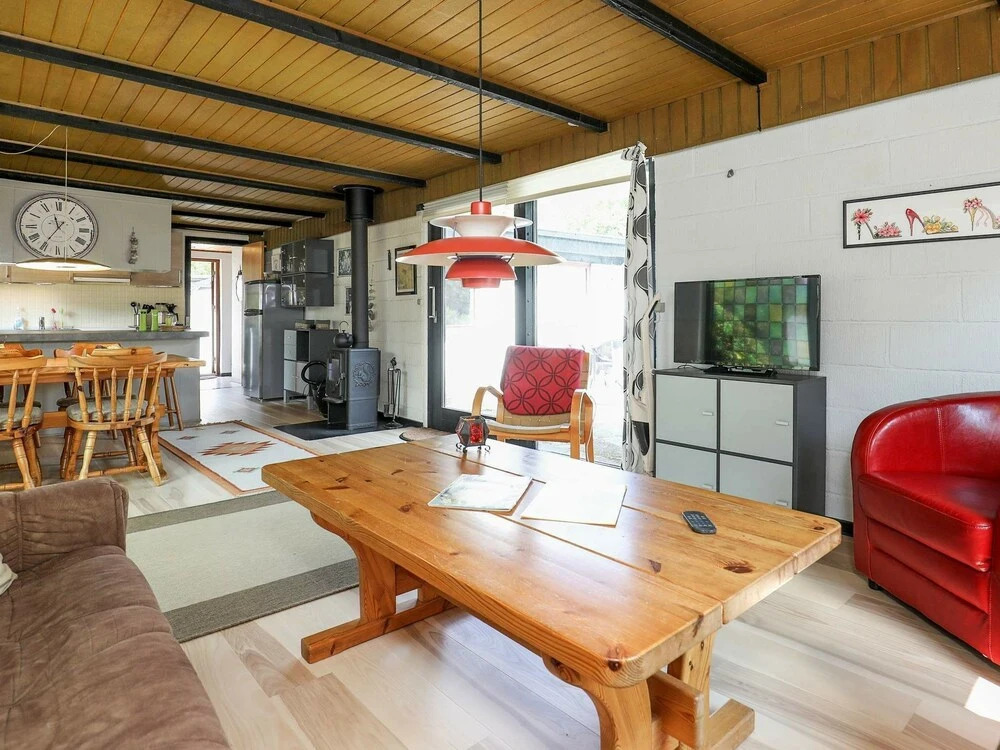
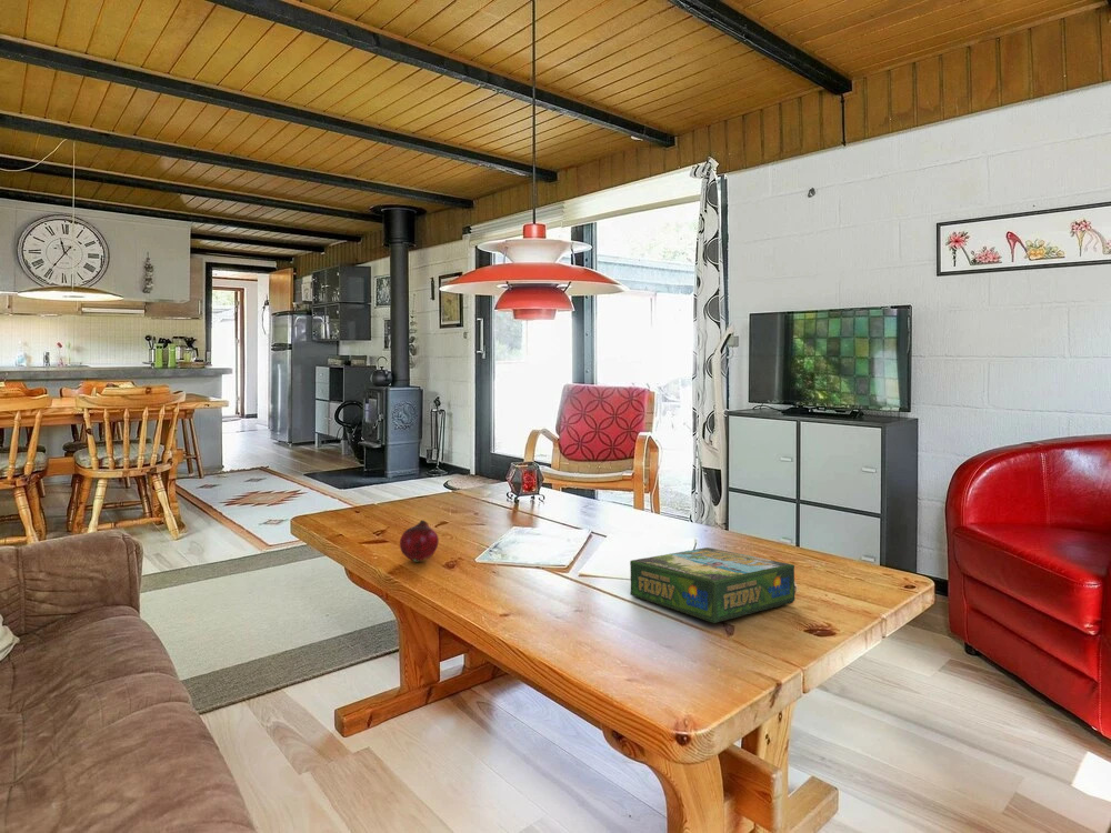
+ fruit [399,519,440,563]
+ board game [629,546,795,624]
